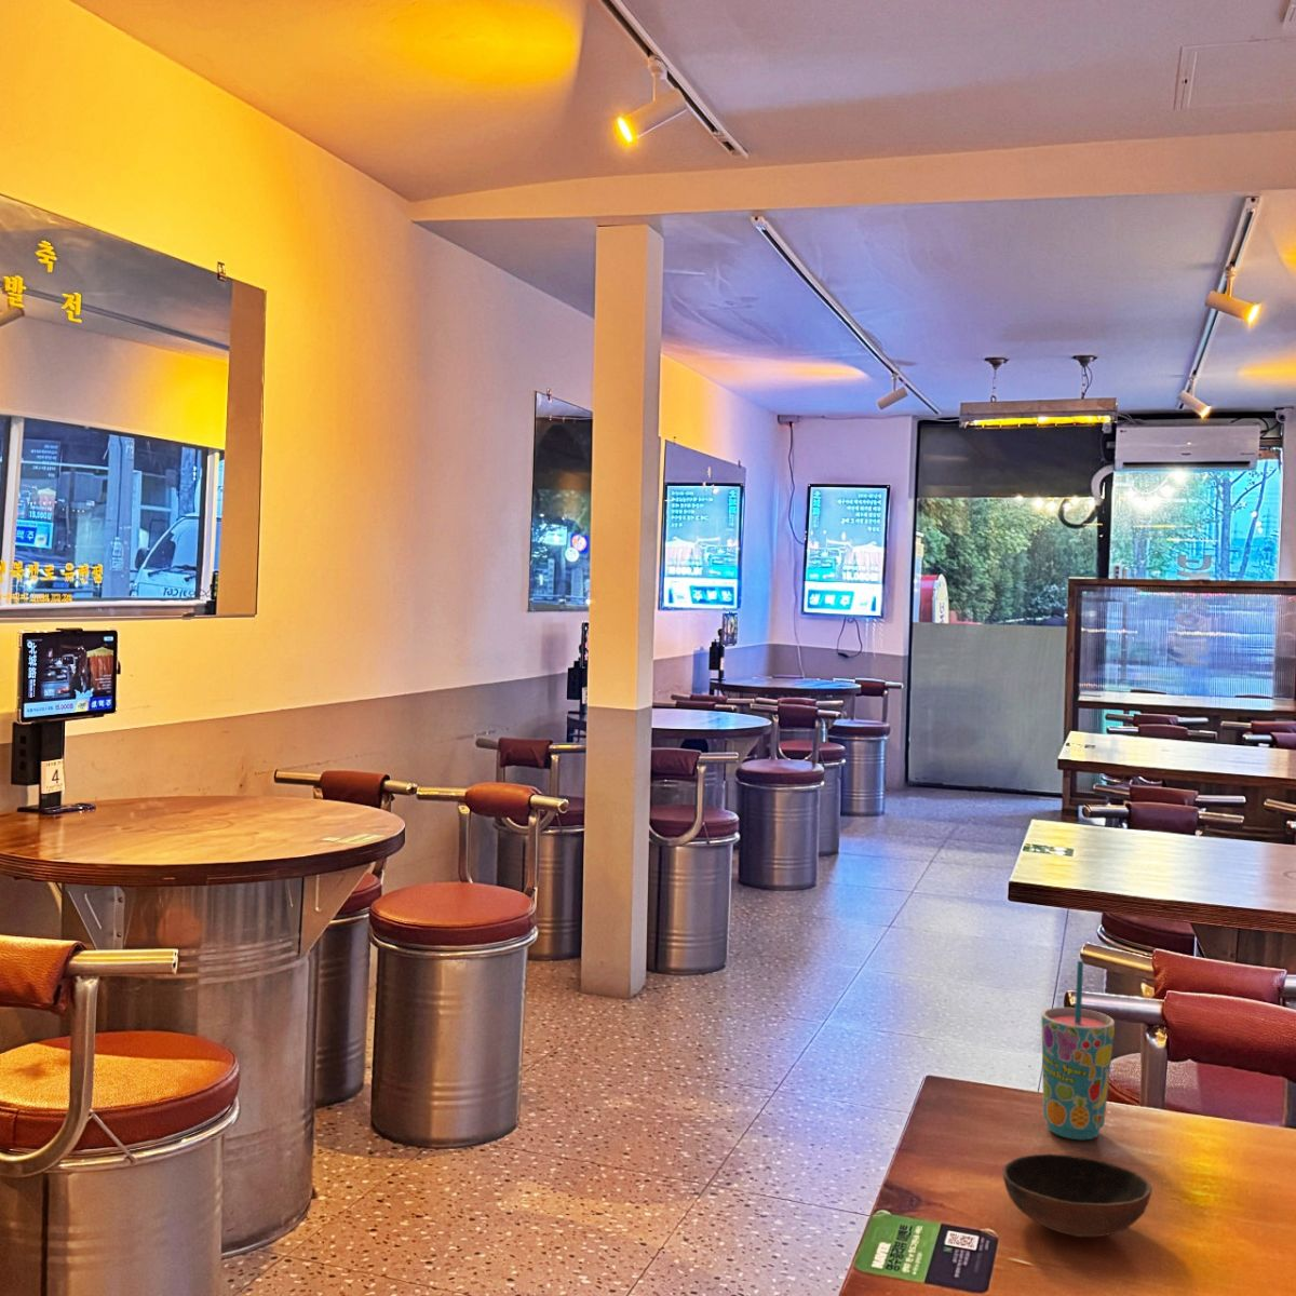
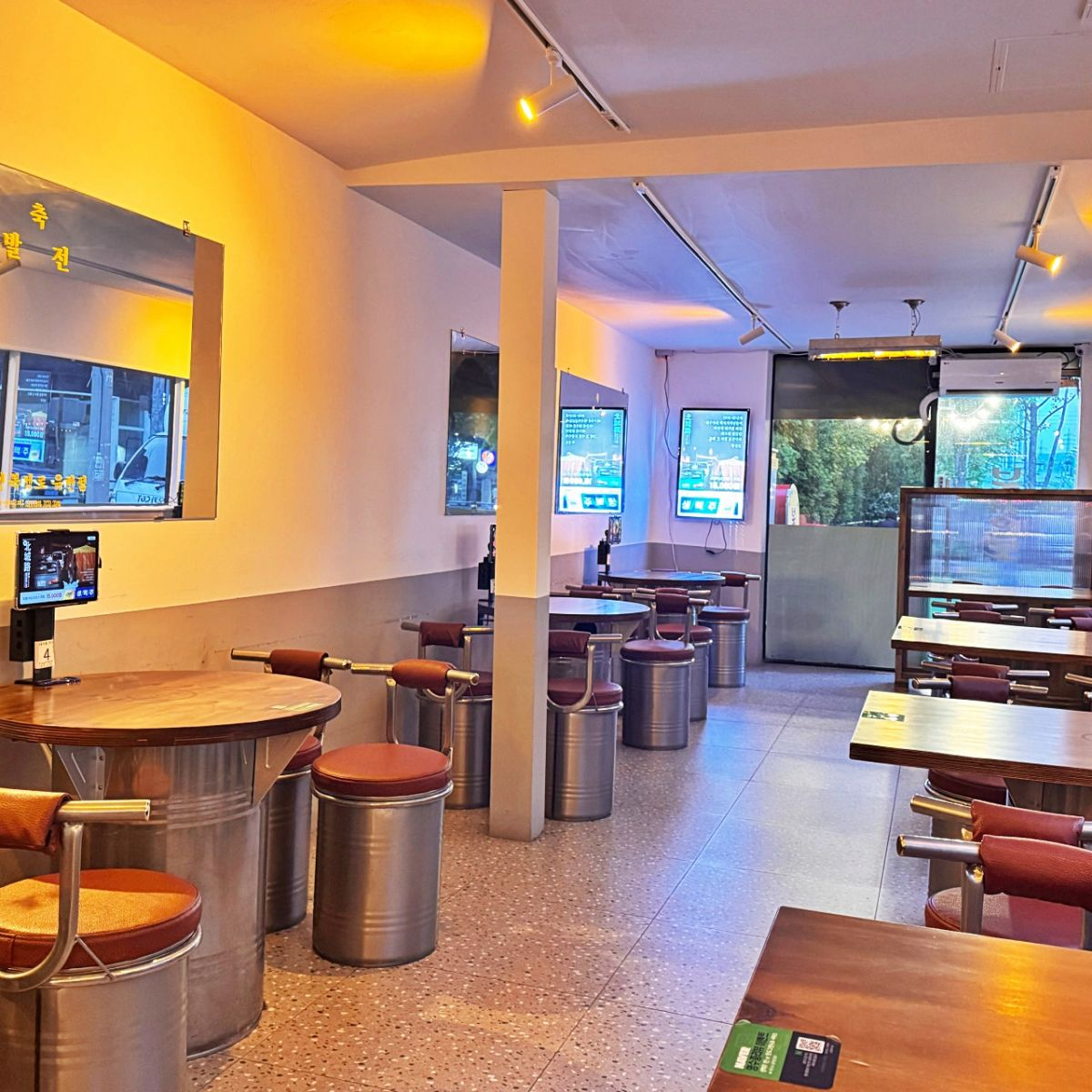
- bowl [1002,1154,1154,1238]
- cup [1040,960,1116,1141]
